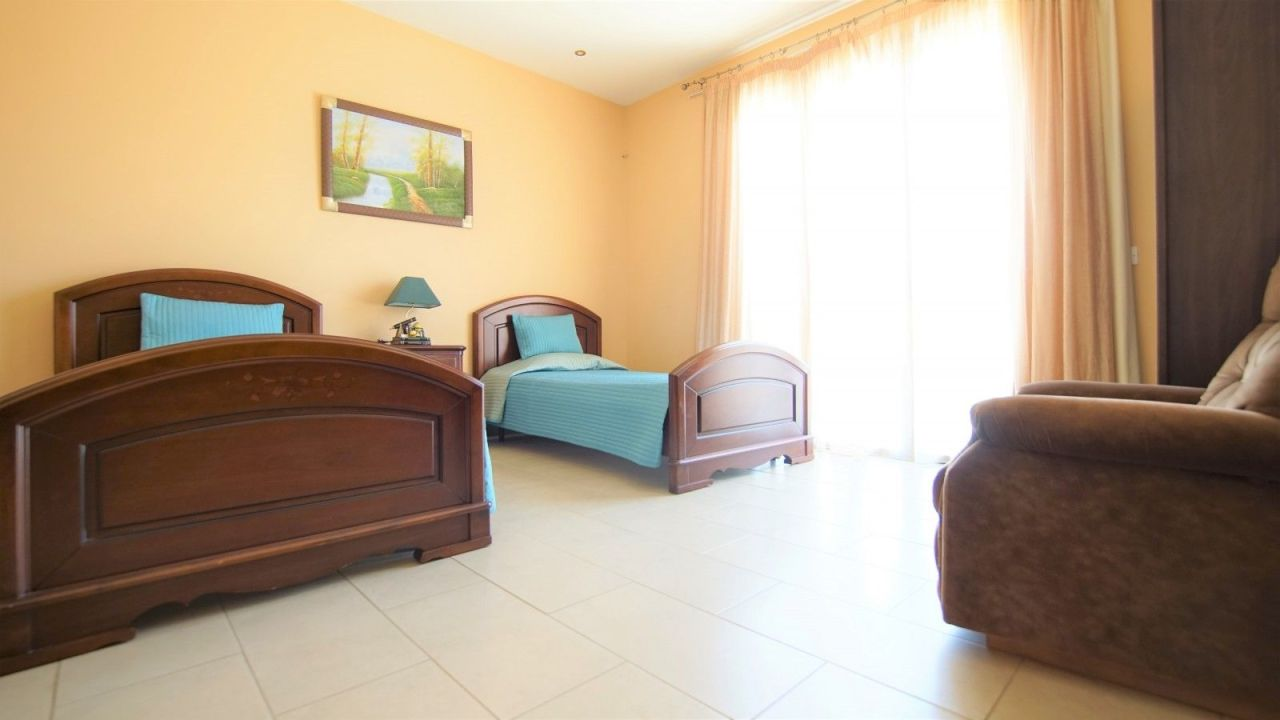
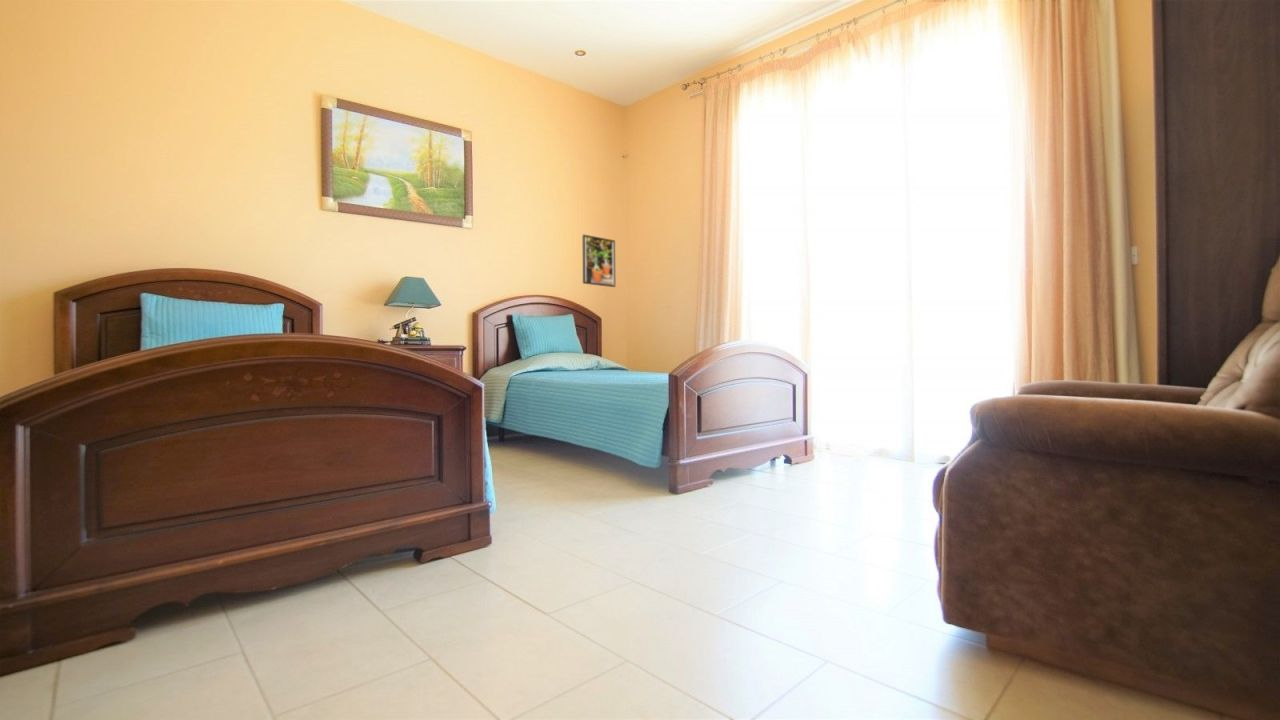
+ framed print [582,234,616,288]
